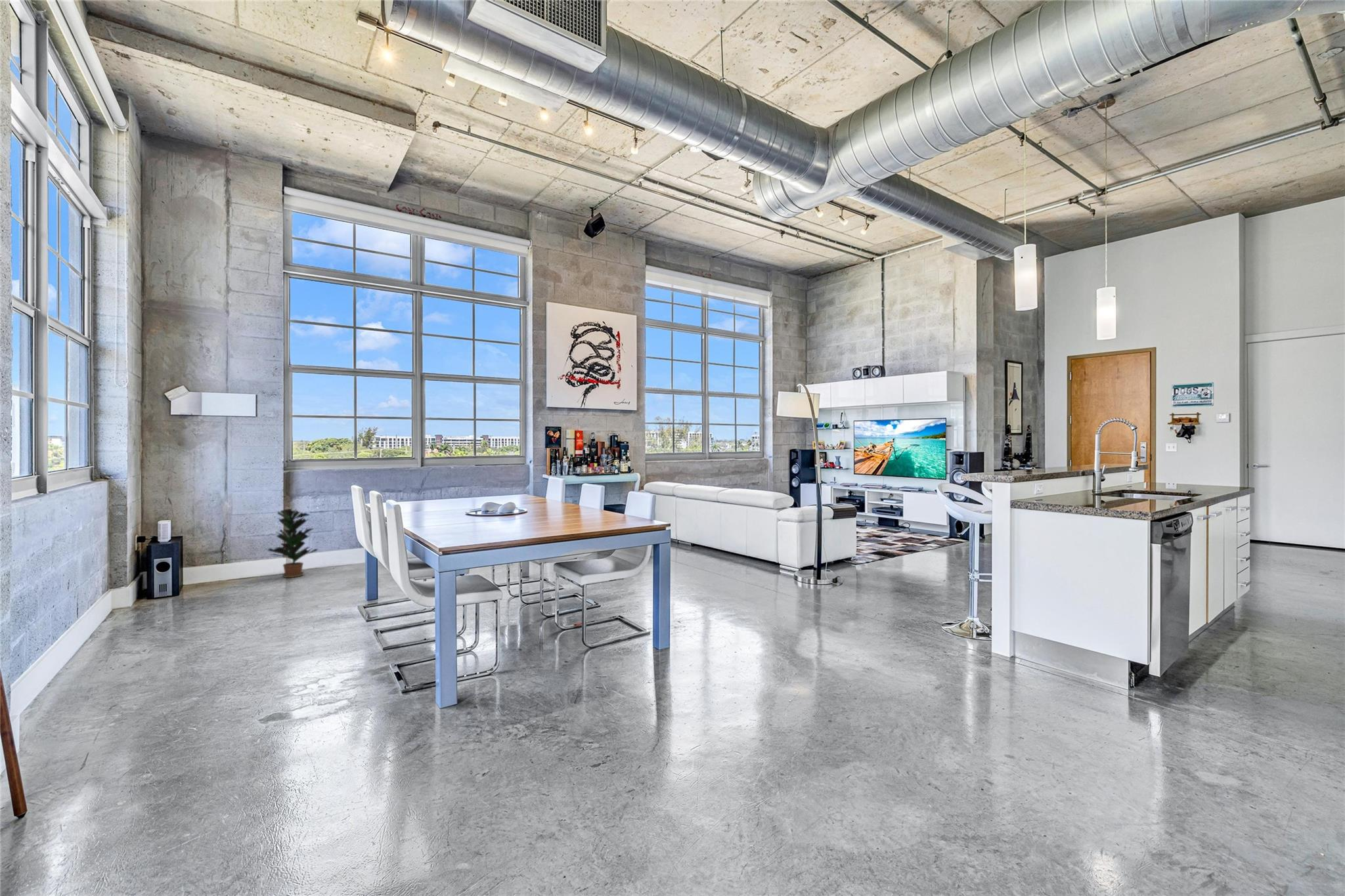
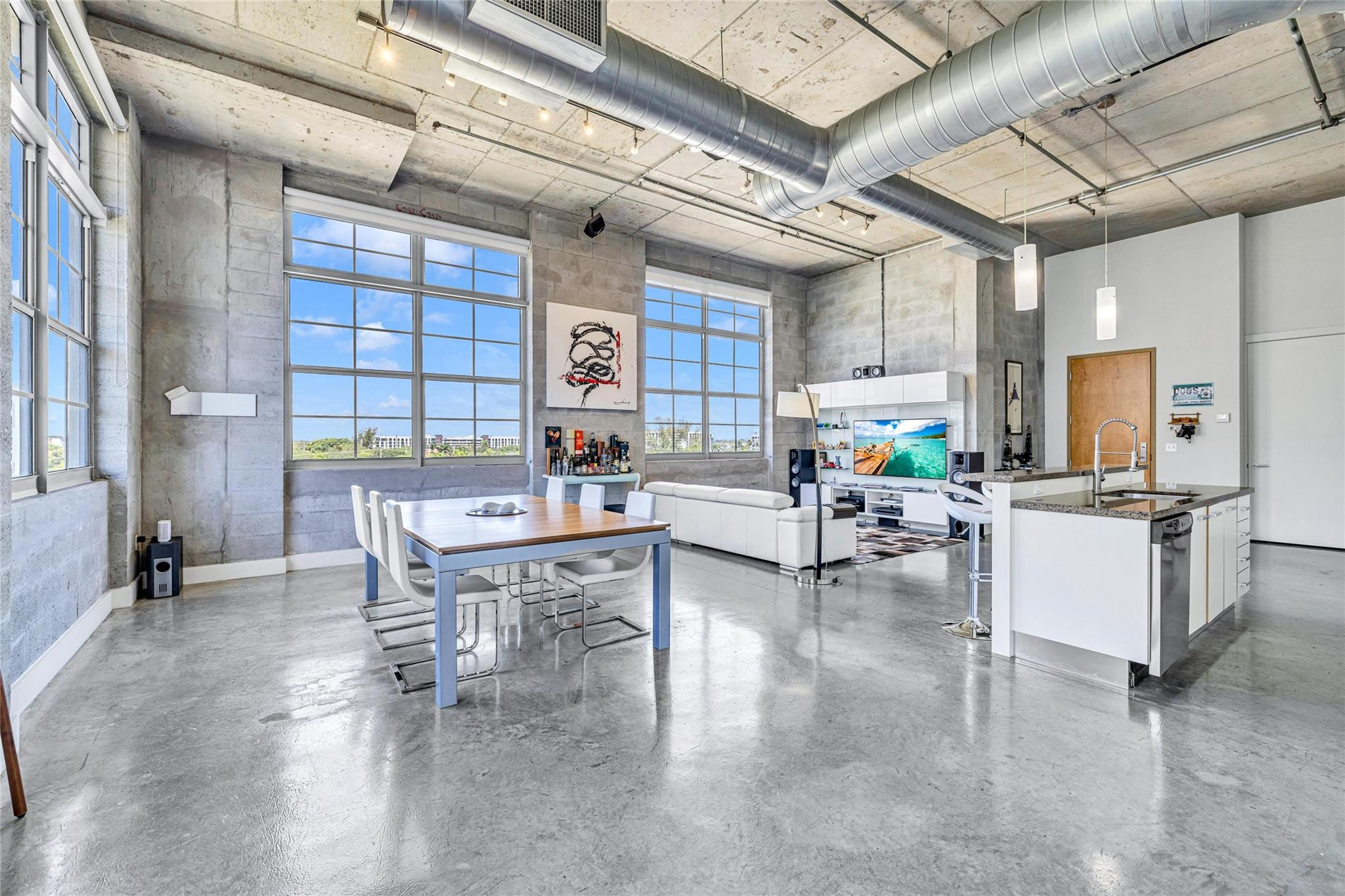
- potted plant [267,507,319,578]
